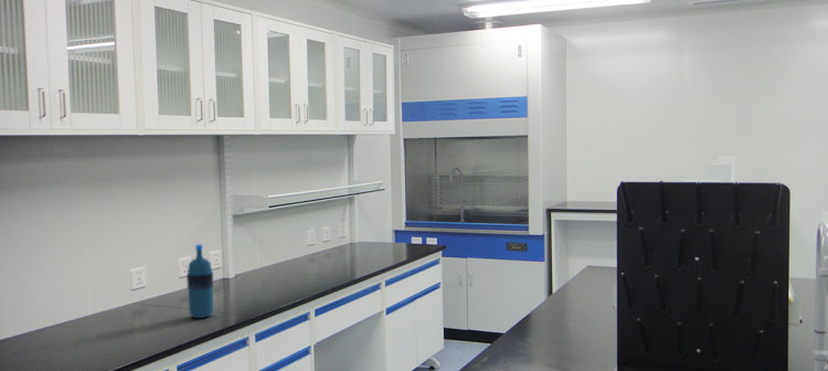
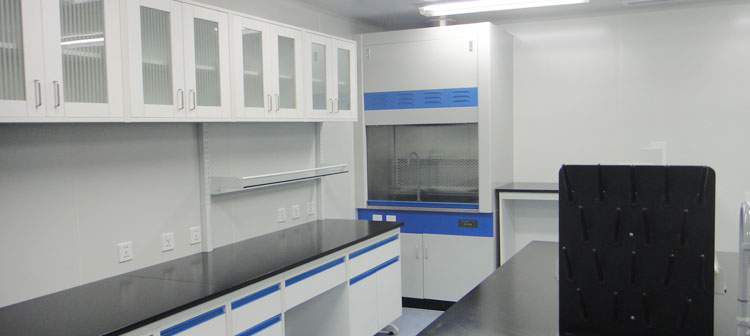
- water bottle [185,243,214,319]
